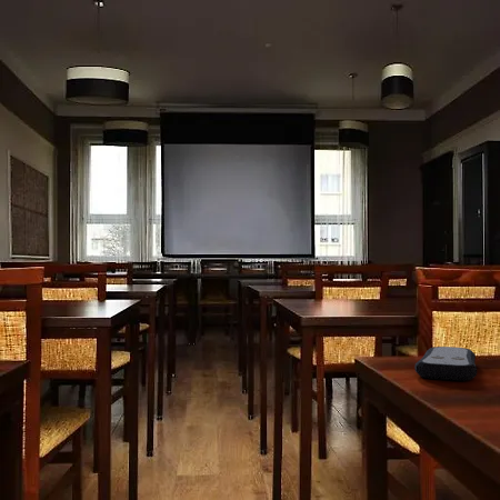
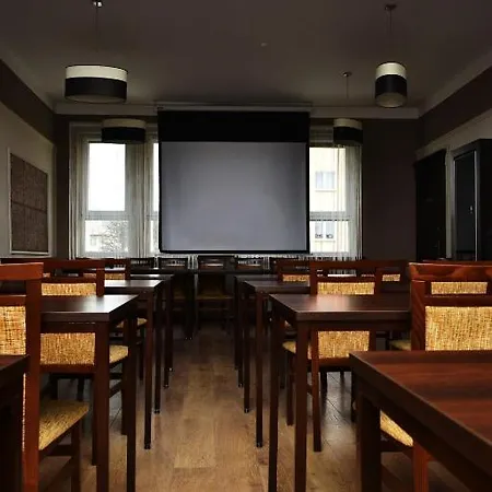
- remote control [413,346,478,381]
